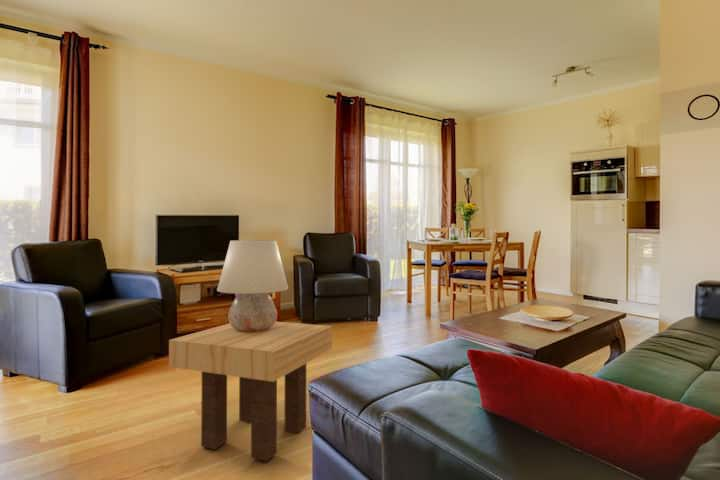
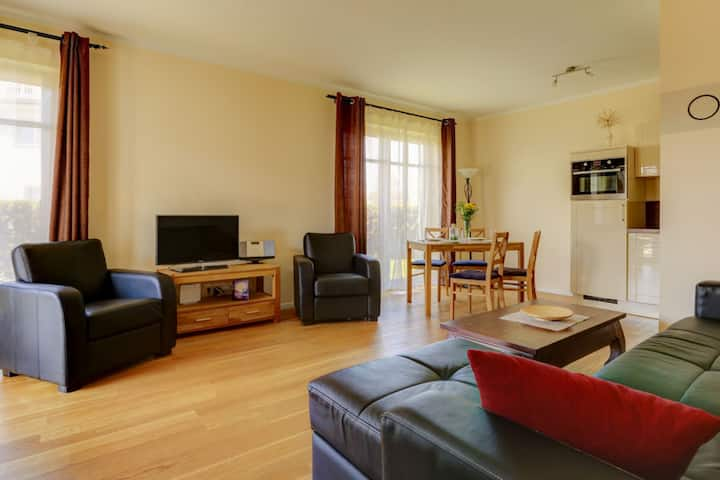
- side table [168,321,333,462]
- table lamp [216,239,289,332]
